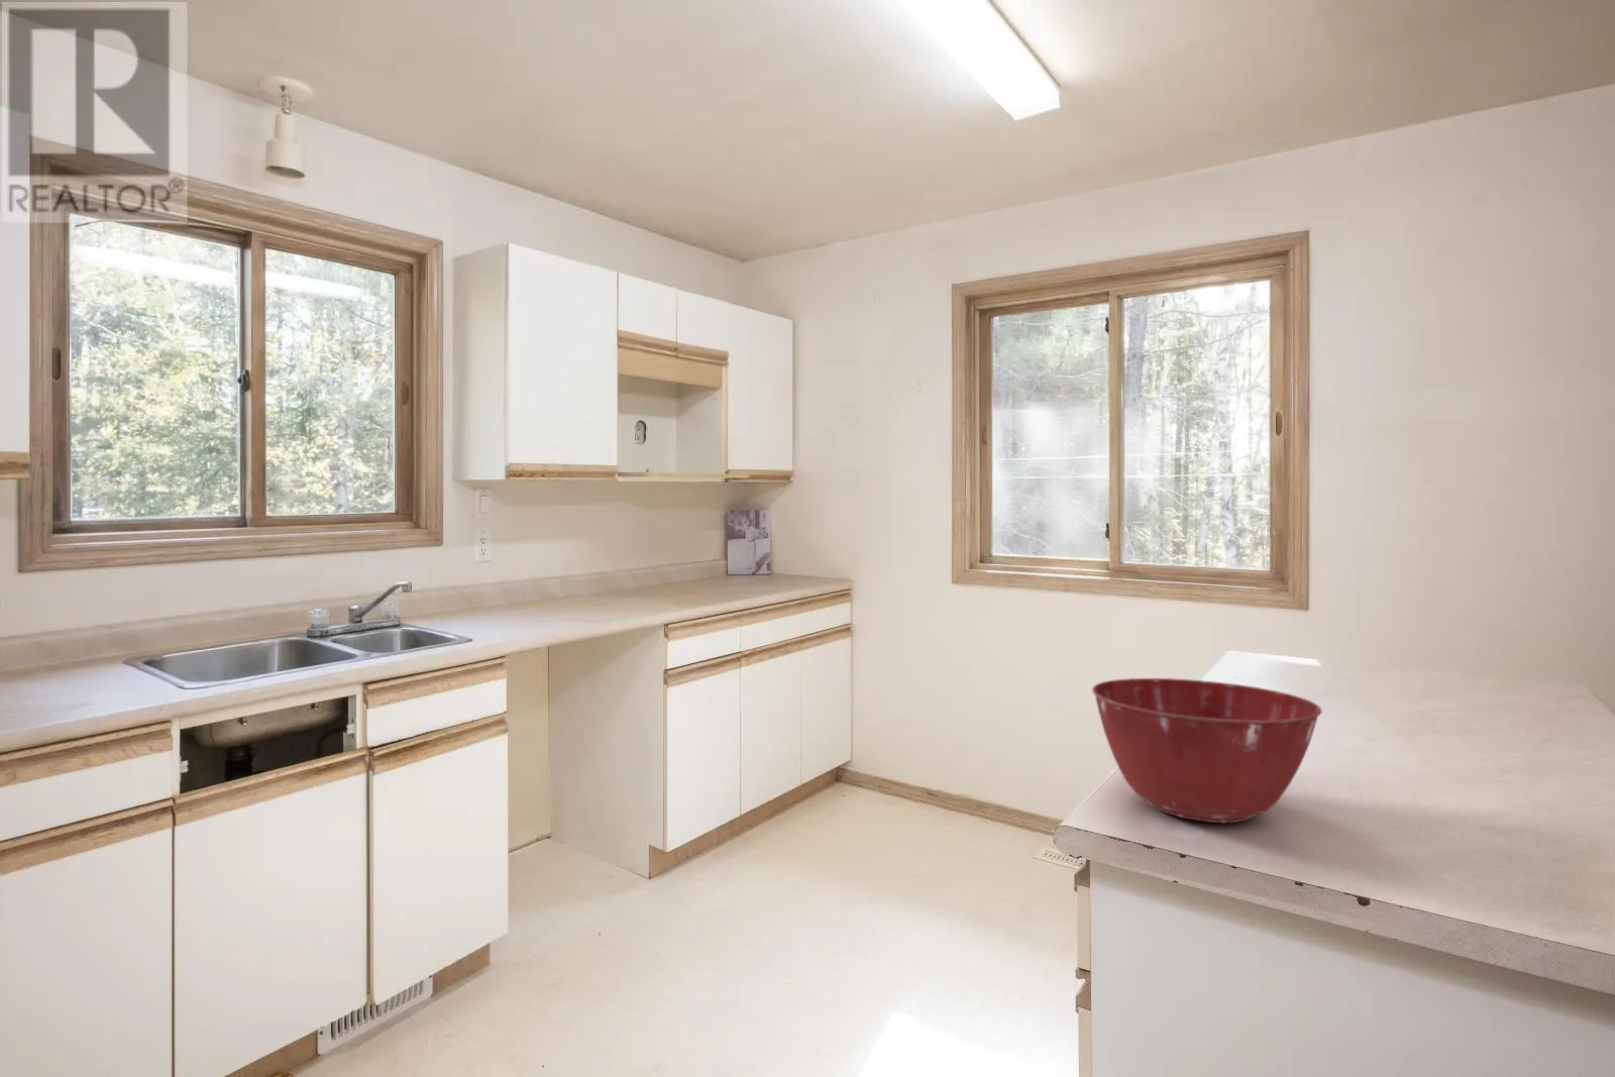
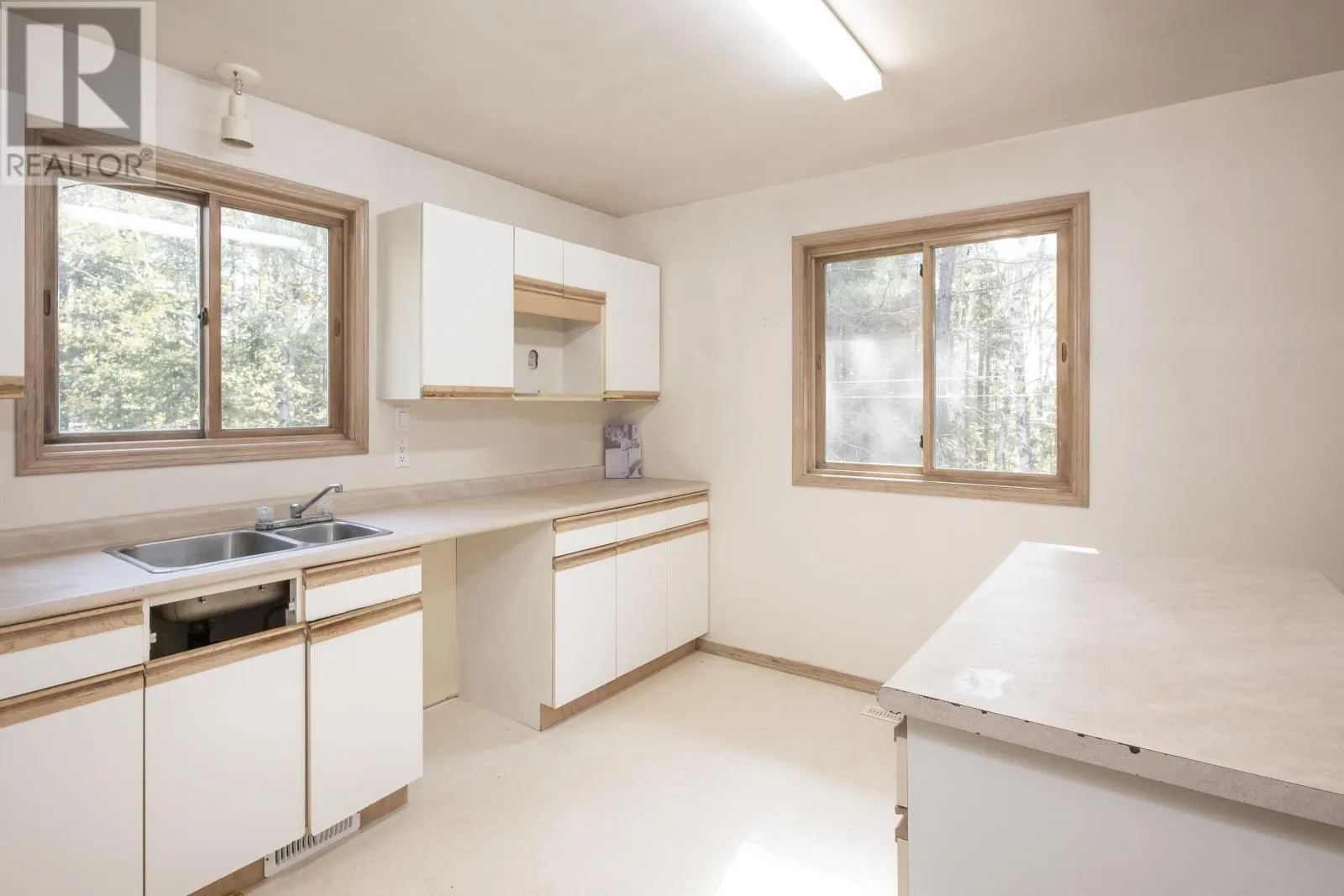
- mixing bowl [1091,677,1323,823]
